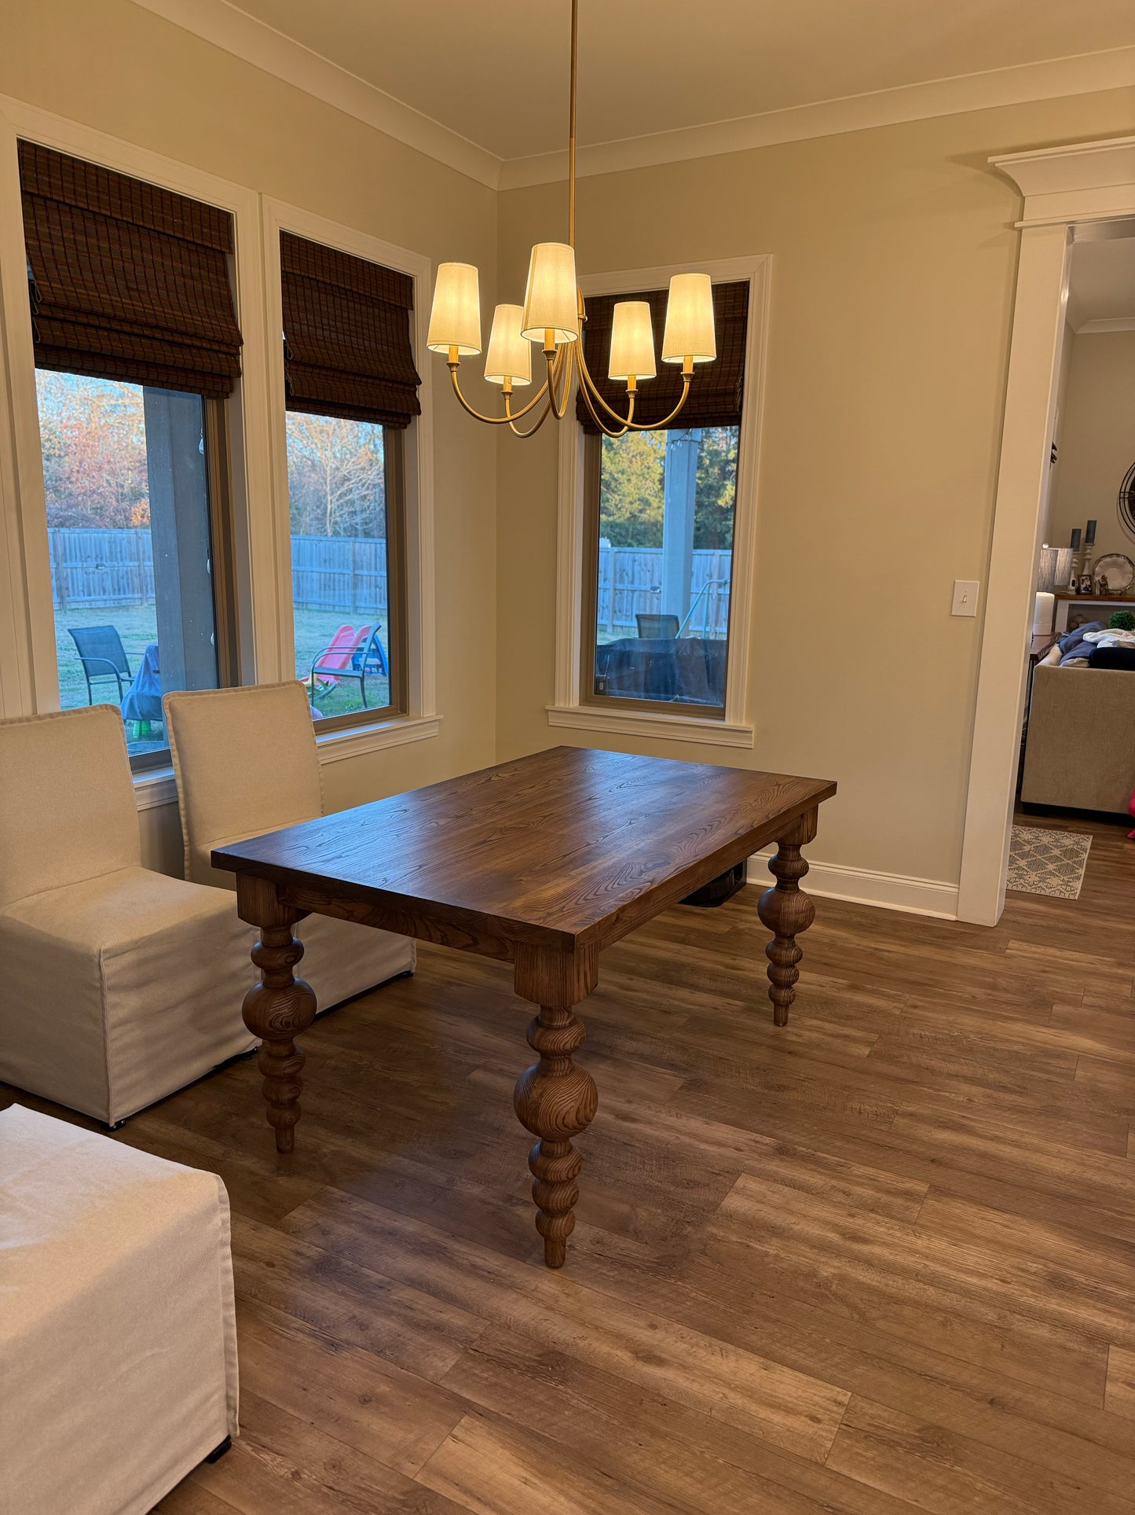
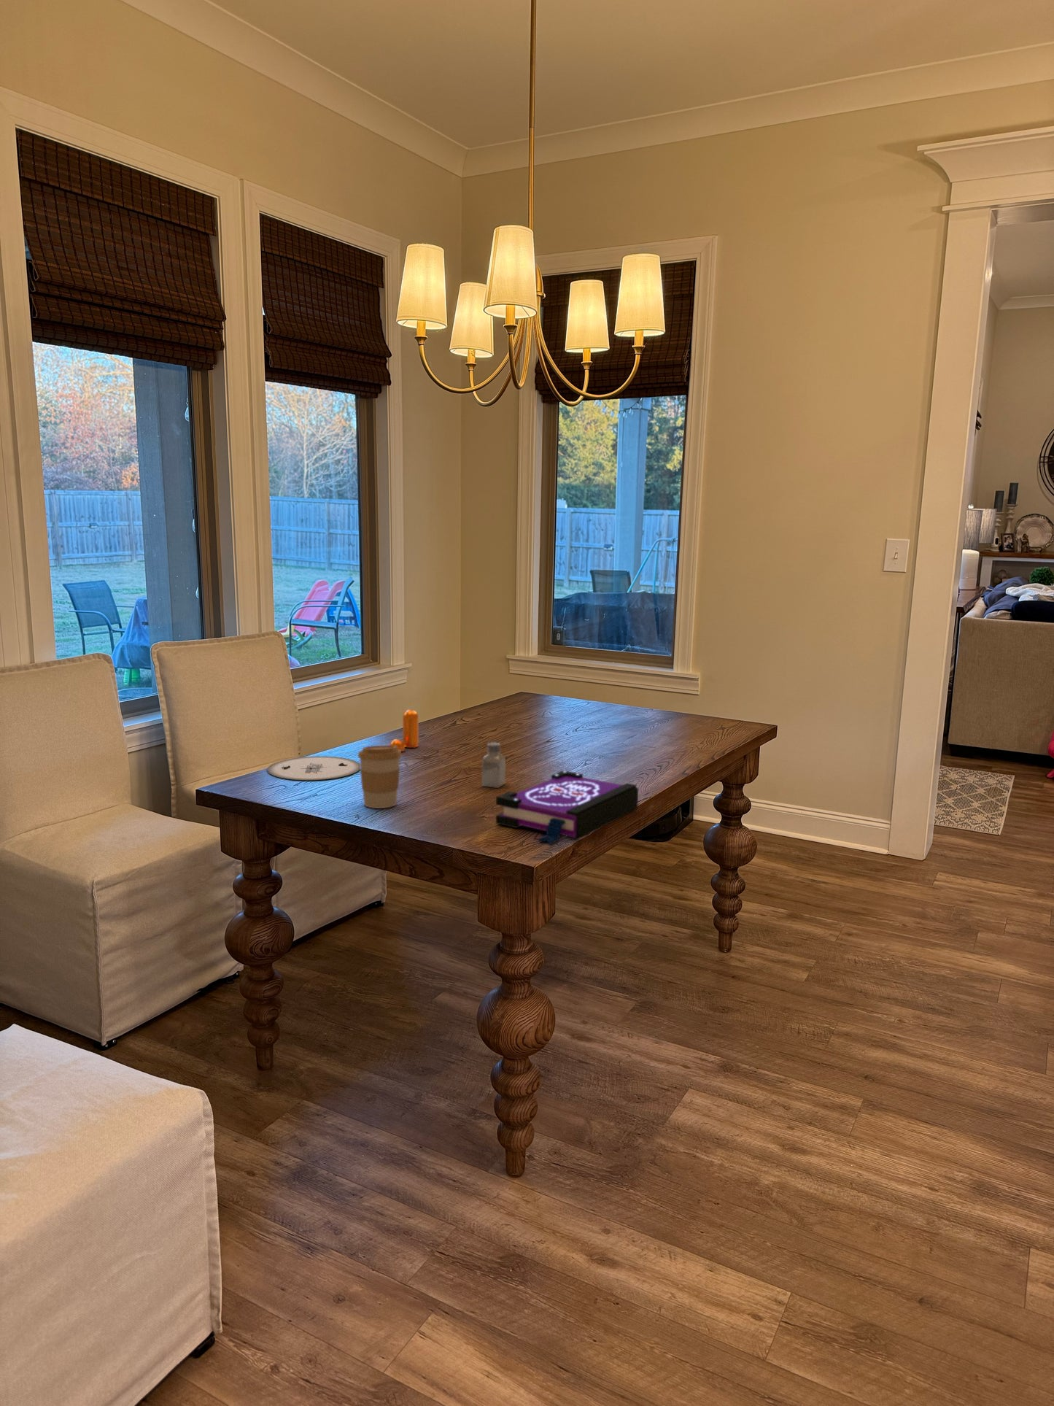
+ pepper shaker [389,710,420,752]
+ board game [495,769,639,845]
+ plate [266,756,360,780]
+ coffee cup [358,745,403,809]
+ saltshaker [482,742,506,788]
